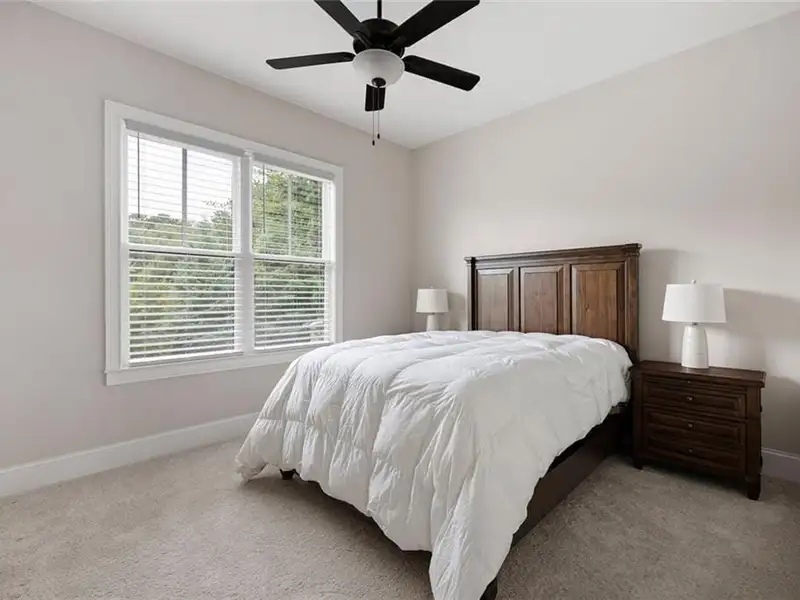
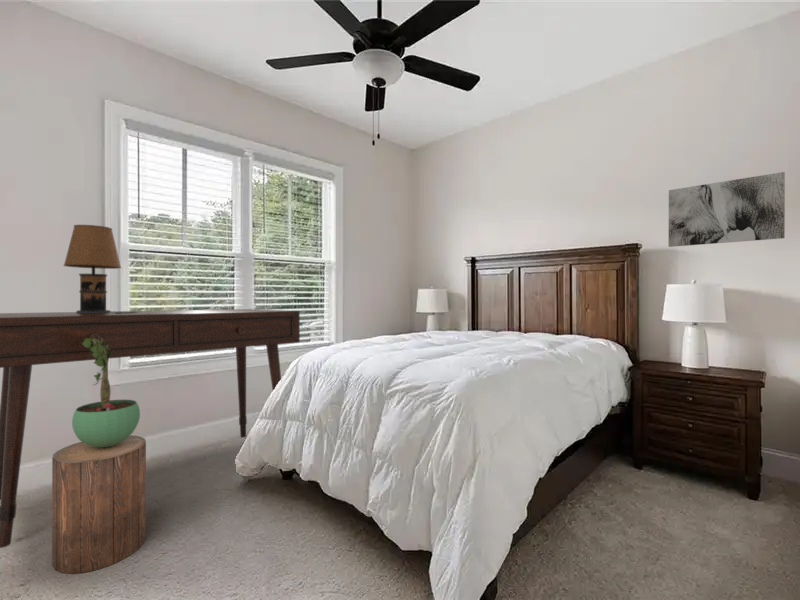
+ table lamp [62,224,137,314]
+ desk [0,308,301,549]
+ stool [51,435,147,575]
+ wall art [668,171,786,248]
+ potted plant [71,337,141,447]
